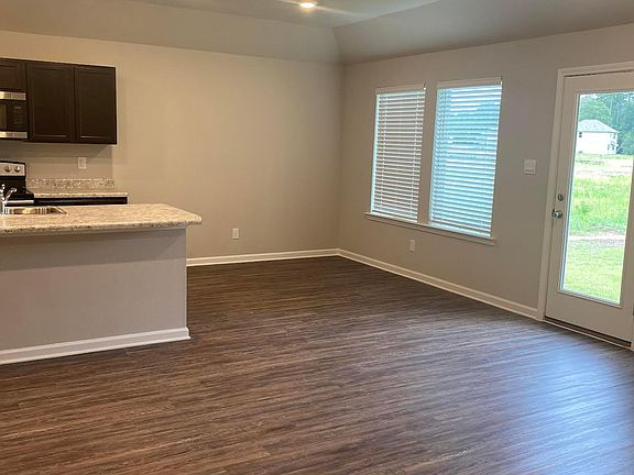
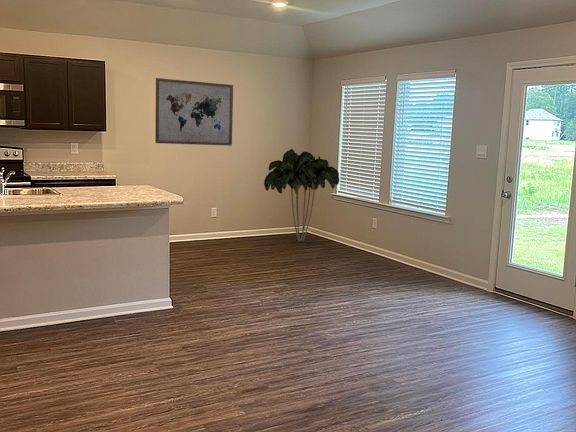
+ indoor plant [263,148,340,242]
+ wall art [154,77,234,147]
